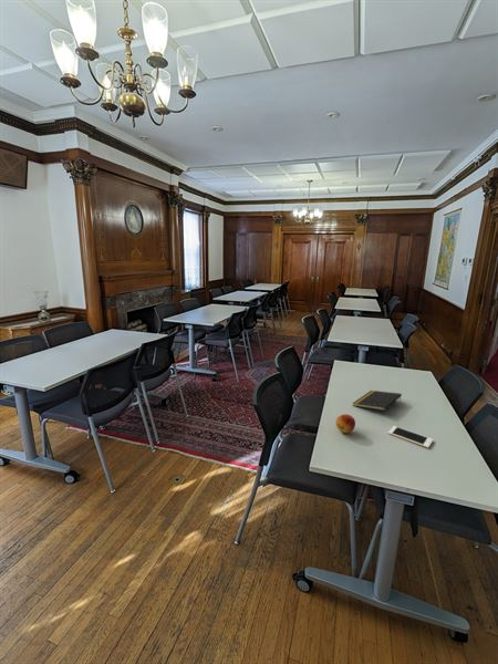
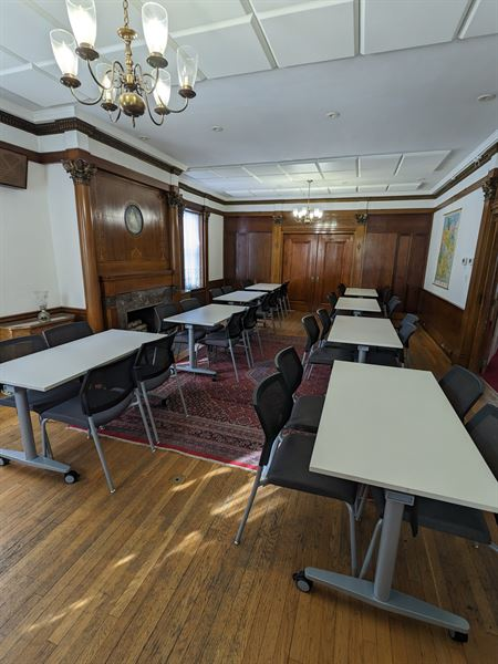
- notepad [352,390,403,412]
- cell phone [387,425,434,449]
- fruit [334,413,356,434]
